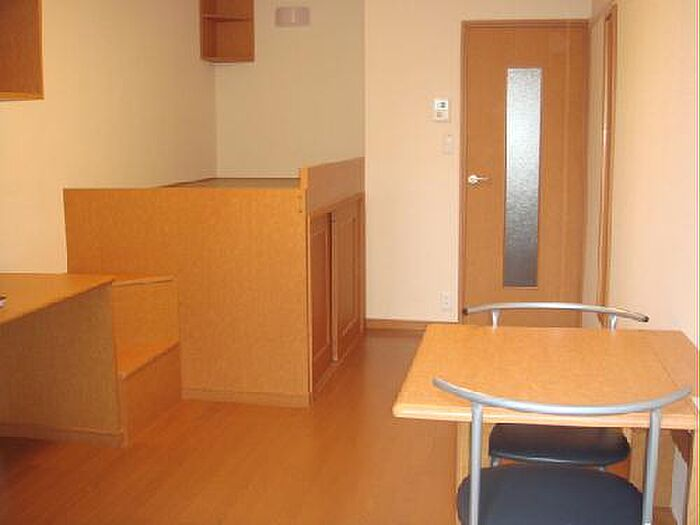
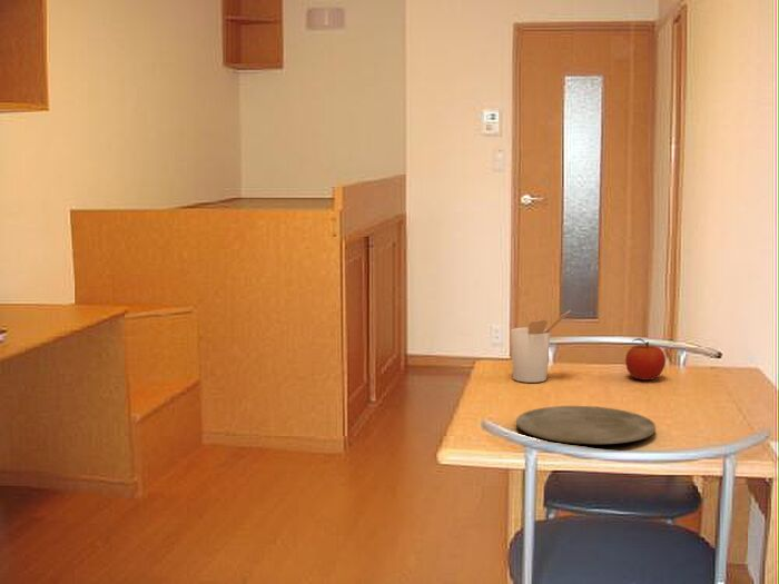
+ fruit [624,337,667,382]
+ plate [515,405,657,445]
+ utensil holder [510,303,572,384]
